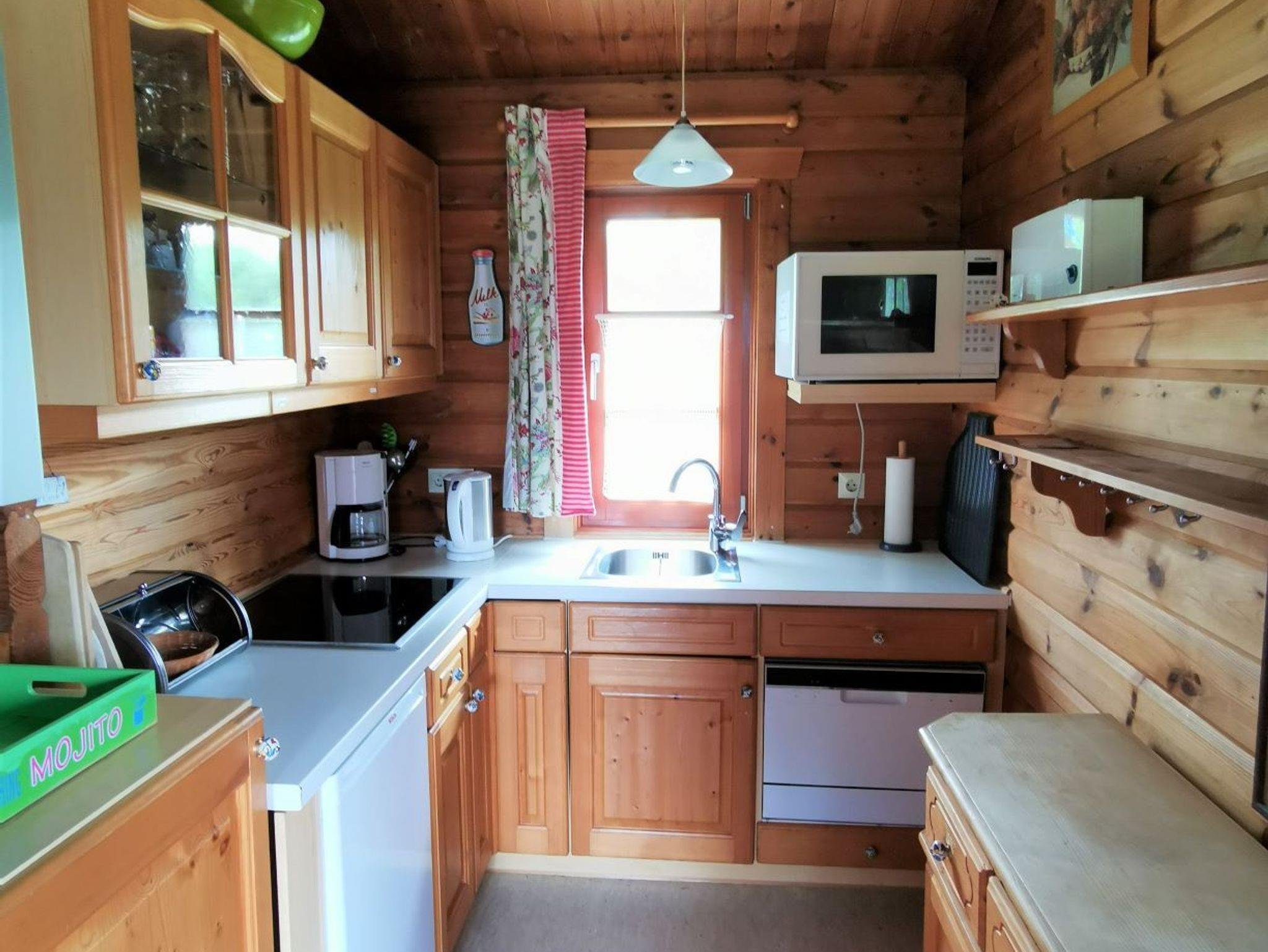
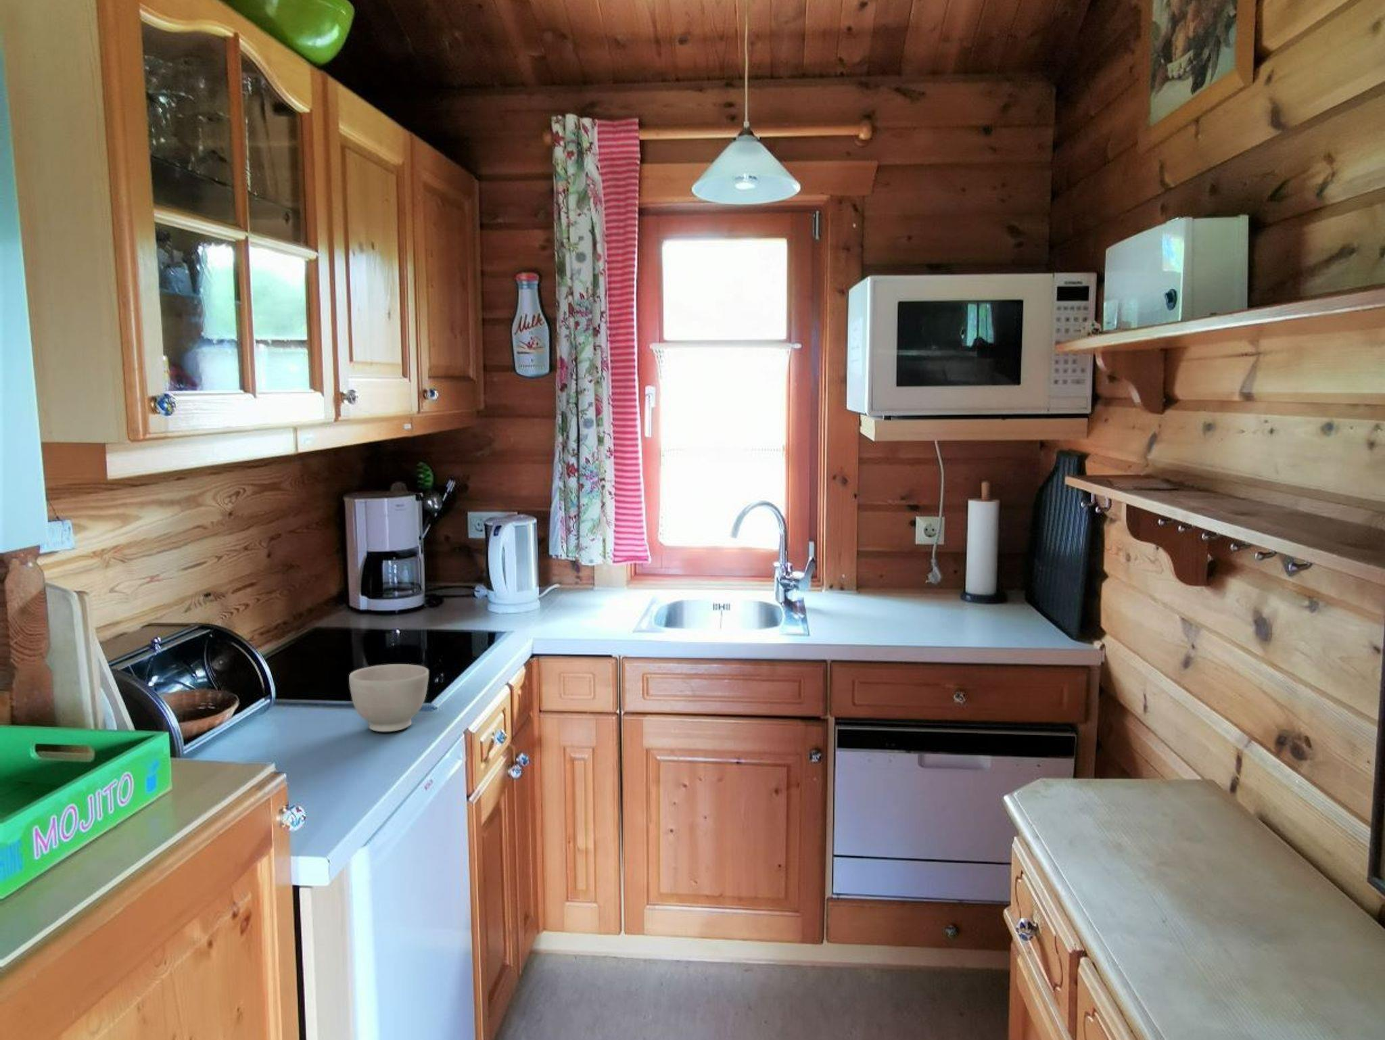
+ bowl [348,663,429,732]
